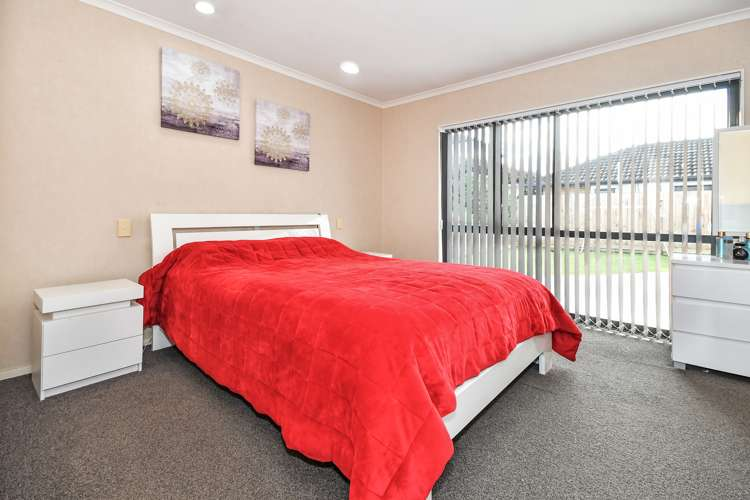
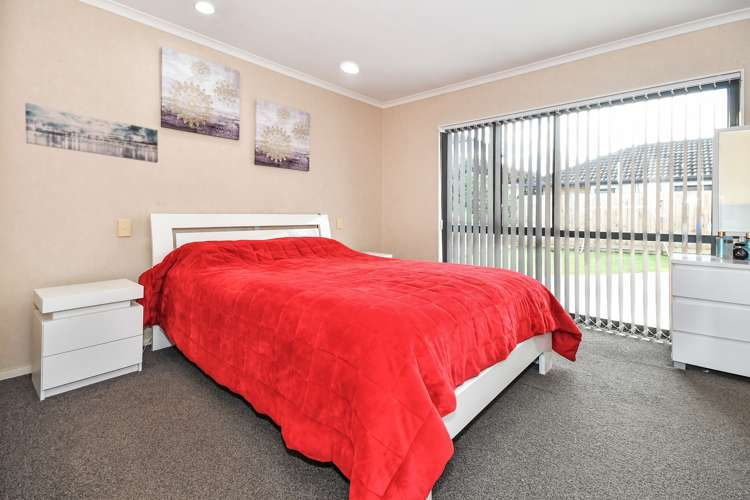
+ wall art [24,102,159,164]
